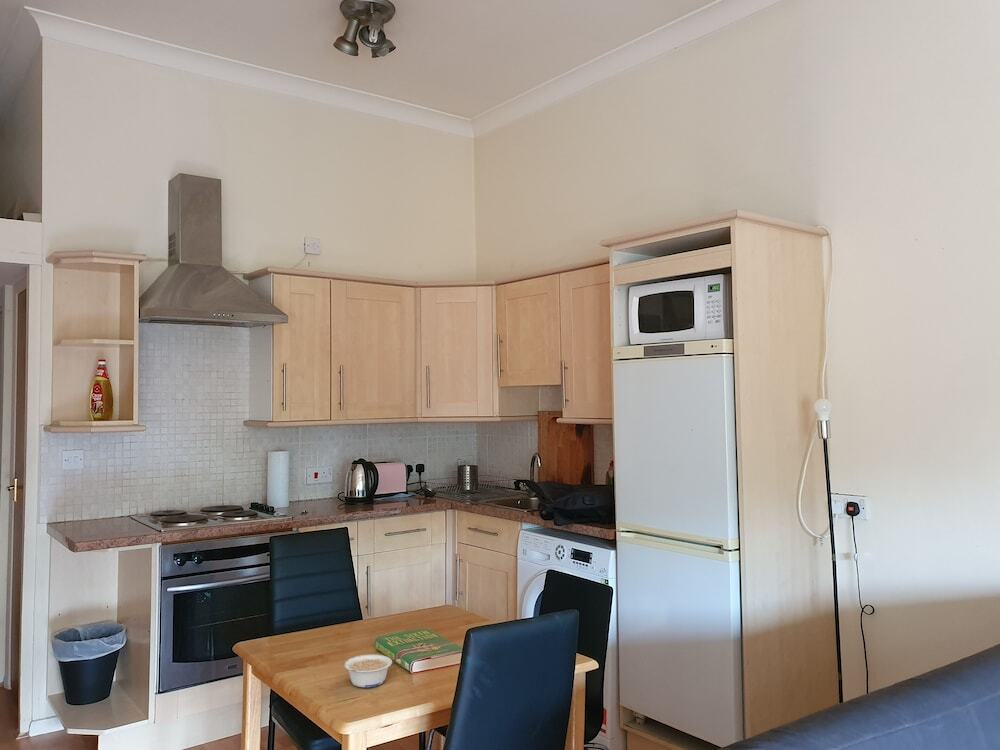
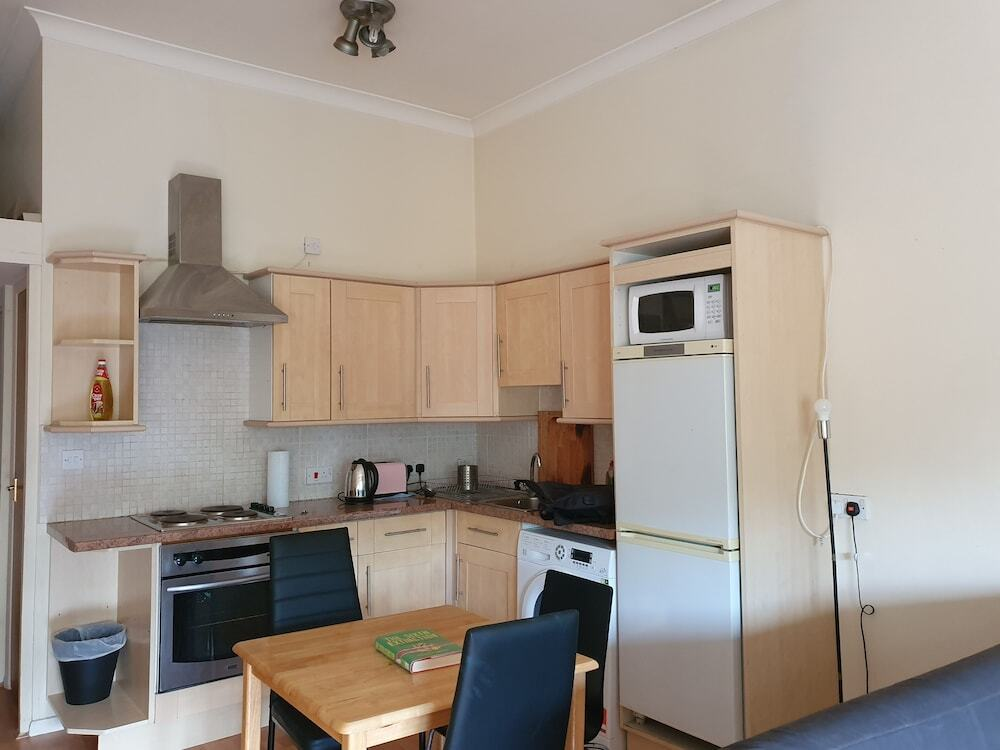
- legume [343,653,393,688]
